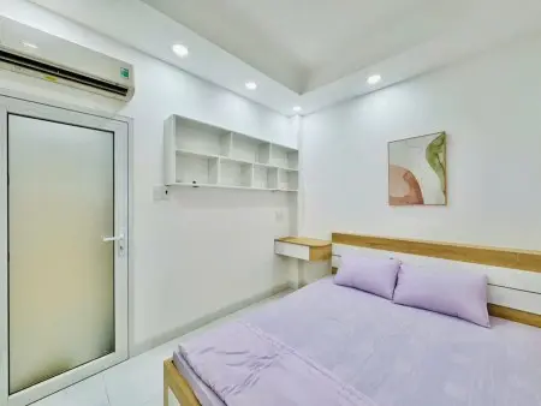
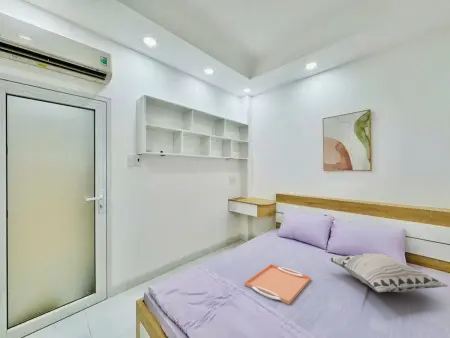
+ serving tray [244,263,312,305]
+ decorative pillow [329,252,448,293]
